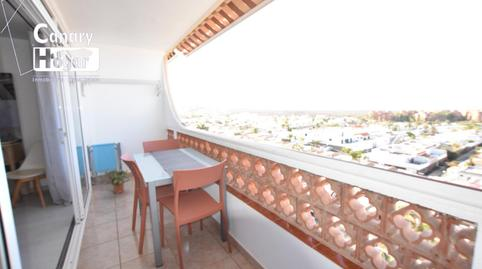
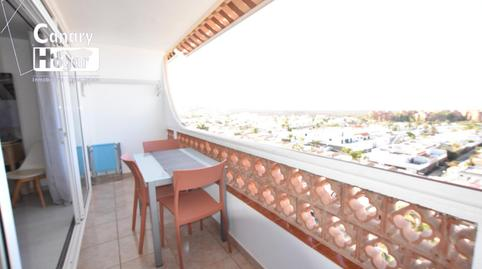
- potted plant [103,169,132,195]
